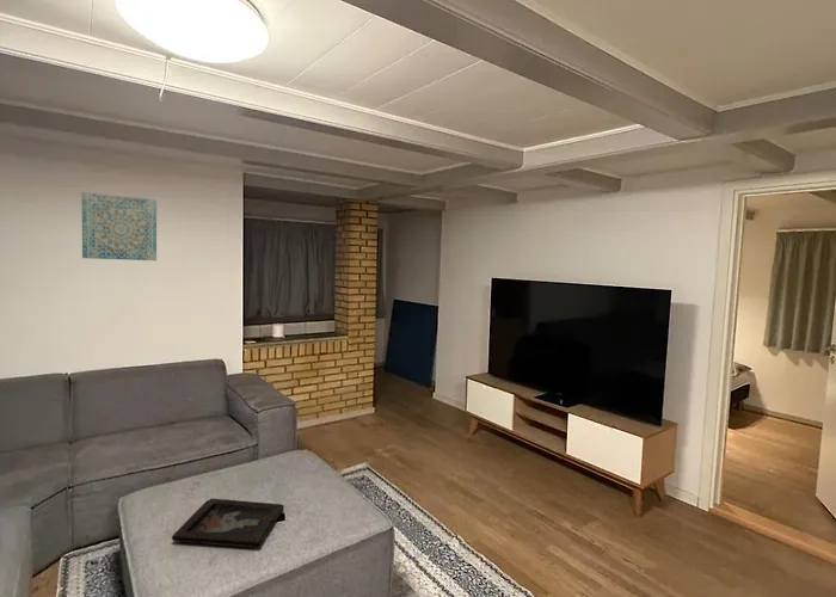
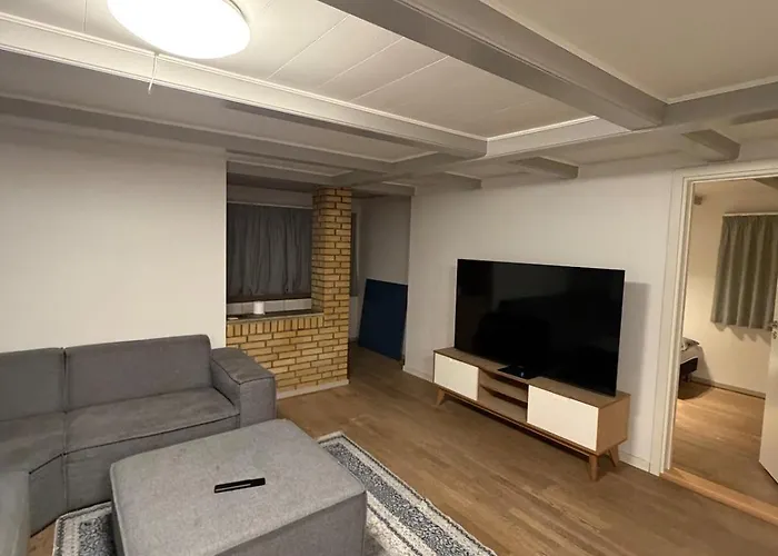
- decorative tray [171,498,285,548]
- wall art [80,191,158,261]
